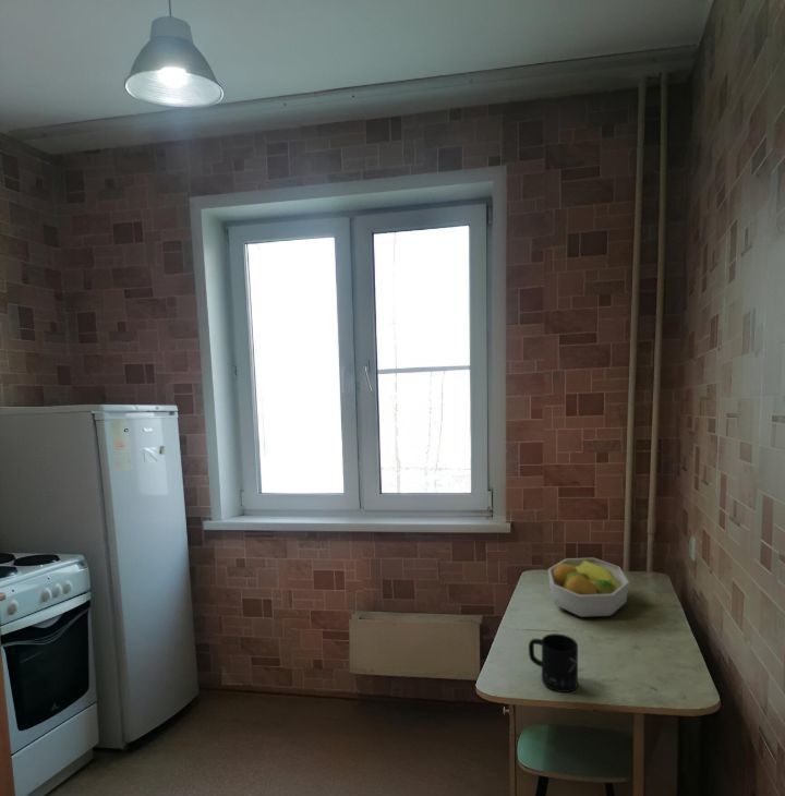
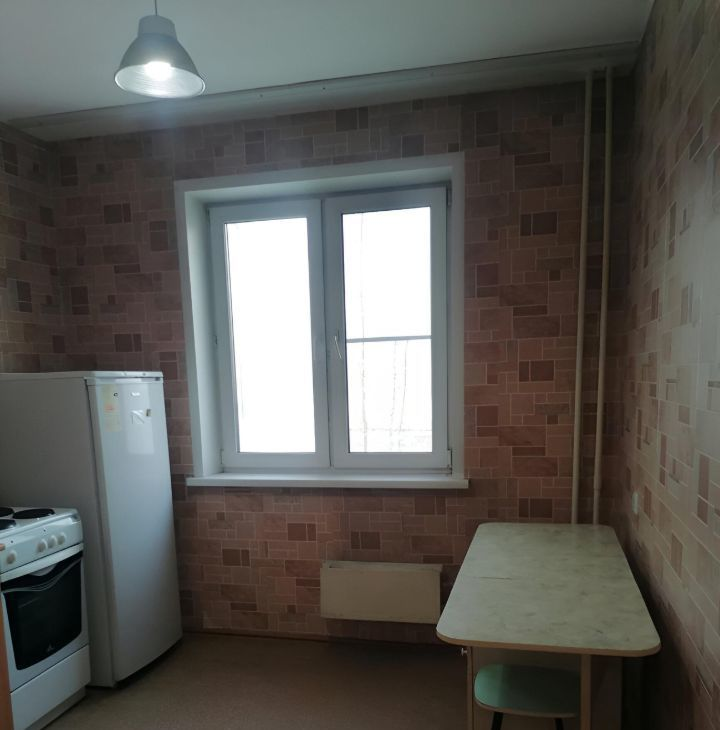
- fruit bowl [547,557,630,618]
- mug [528,632,579,694]
